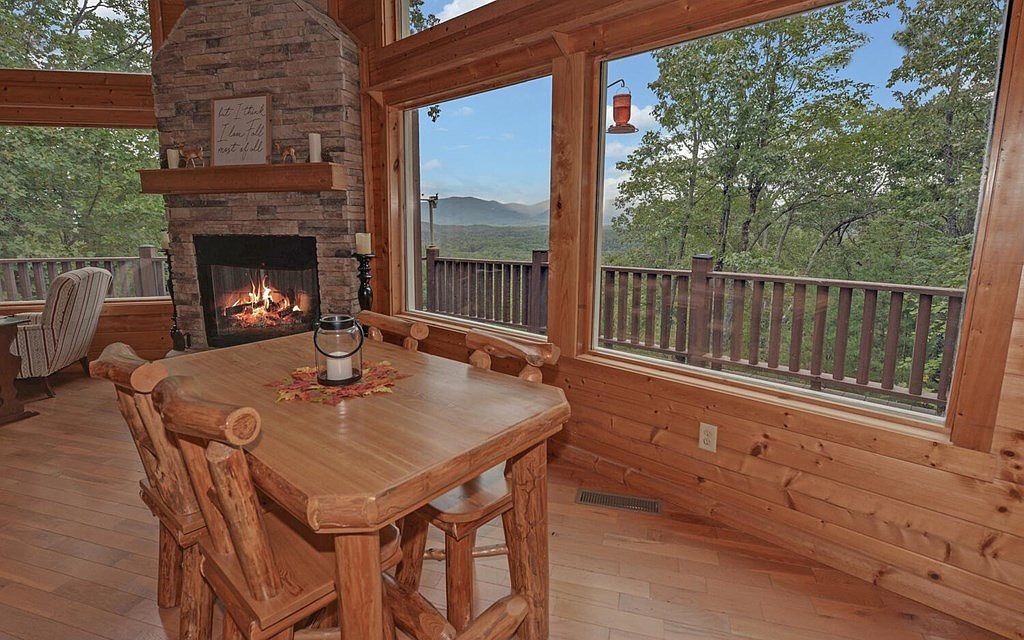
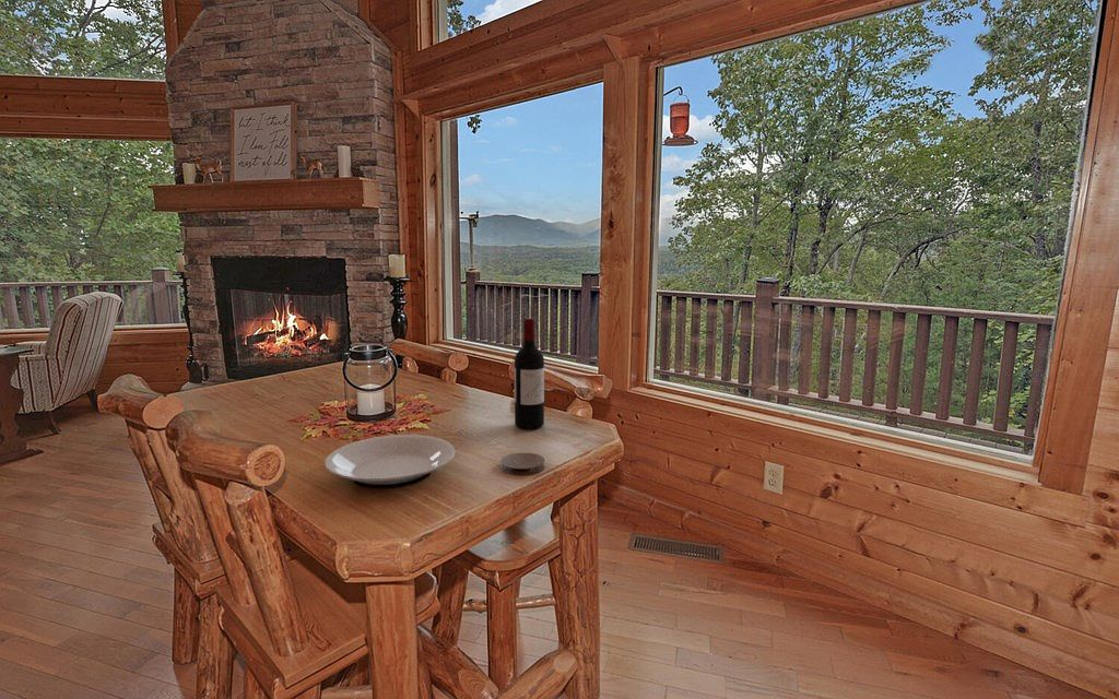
+ coaster [499,452,546,476]
+ wine bottle [514,318,545,430]
+ plate [323,434,456,489]
